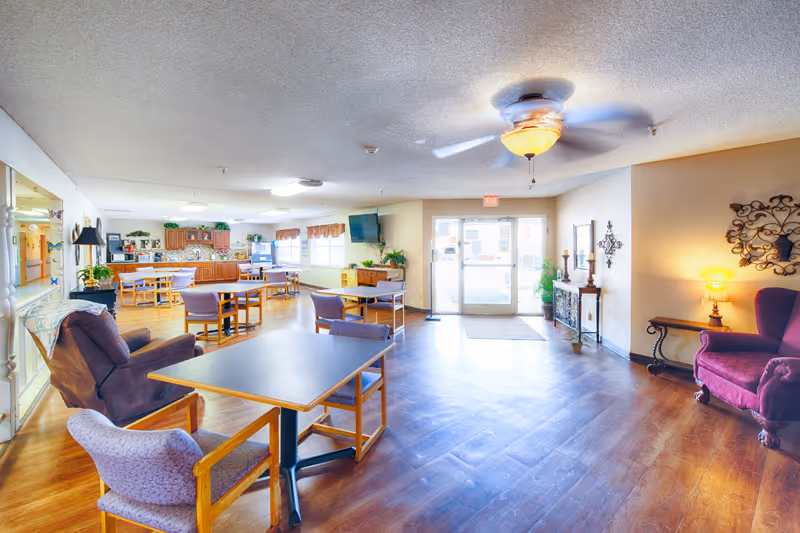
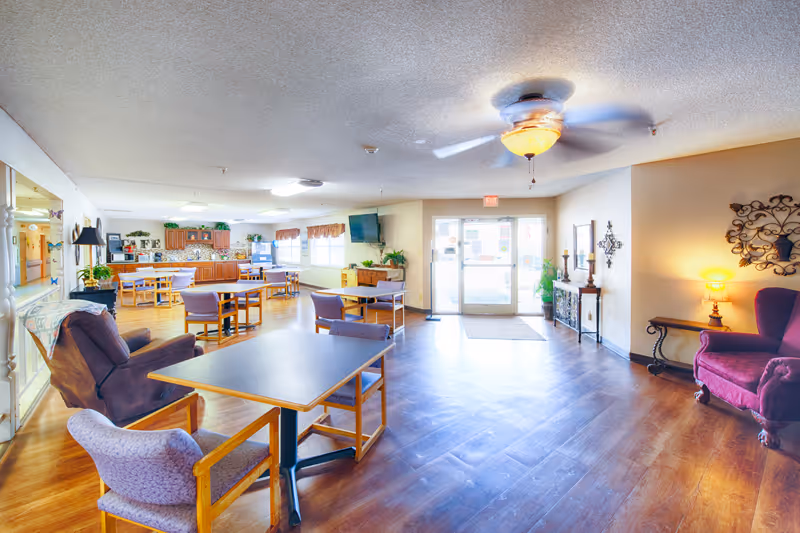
- potted plant [562,326,592,354]
